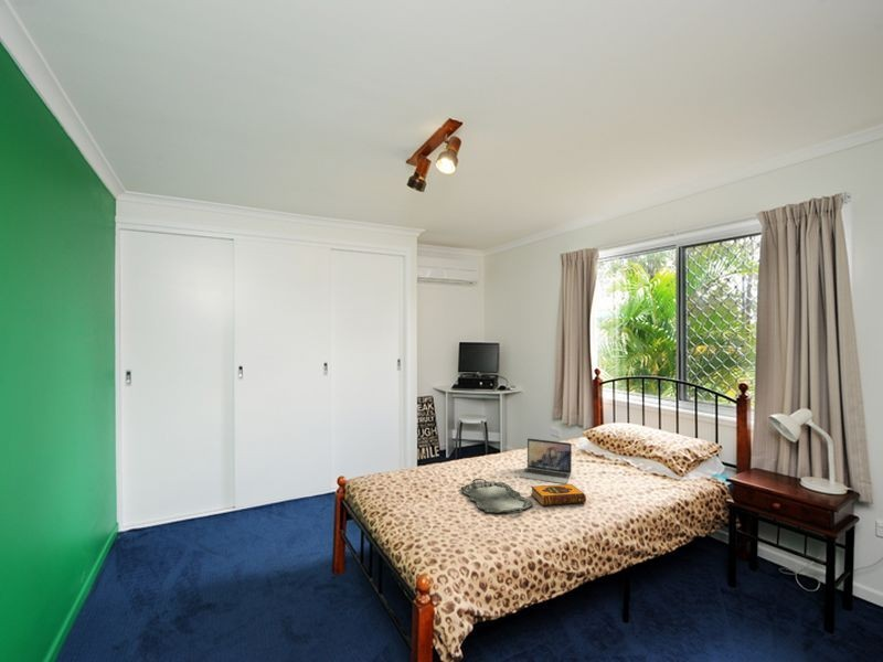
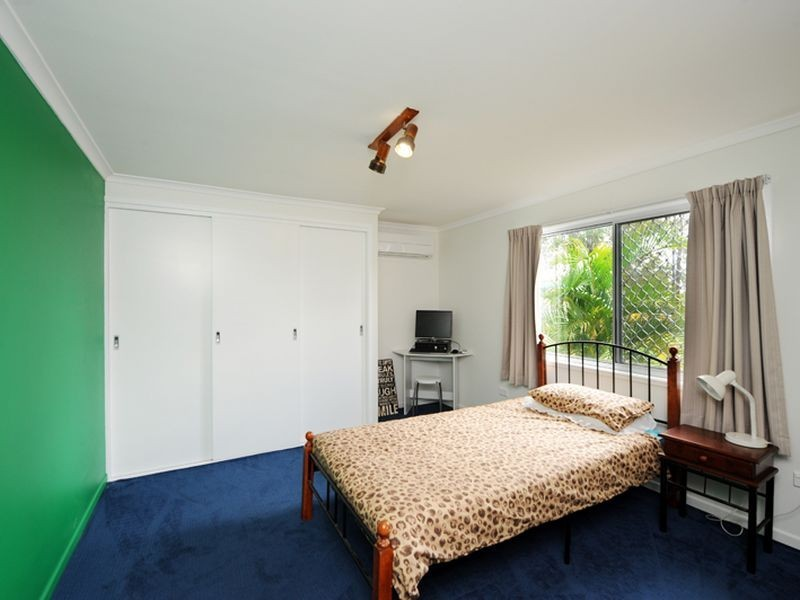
- serving tray [460,478,534,514]
- hardback book [530,483,587,506]
- laptop [519,437,573,484]
